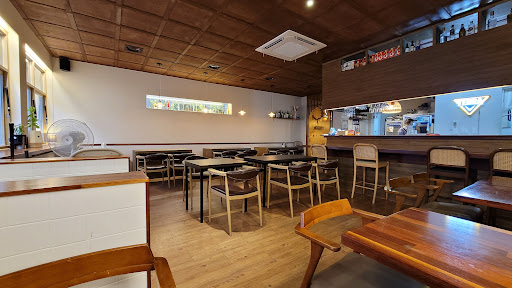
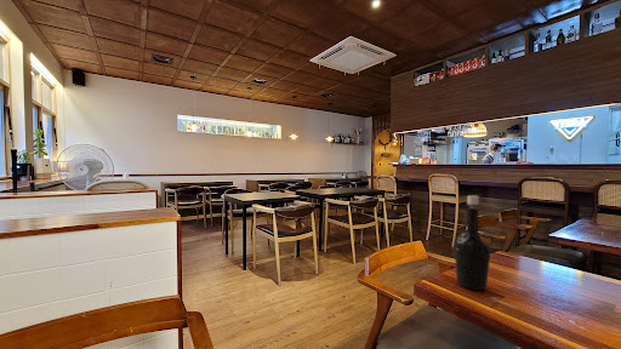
+ bottle [454,195,491,291]
